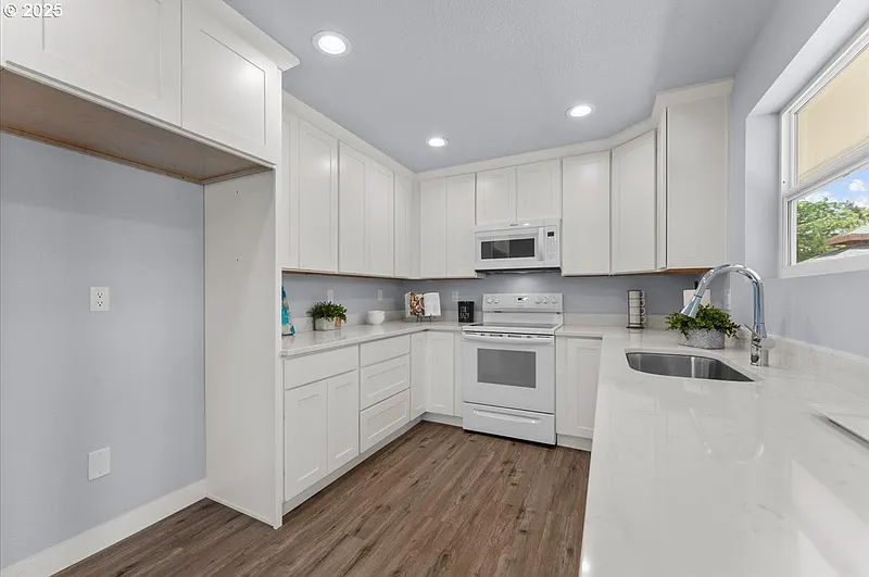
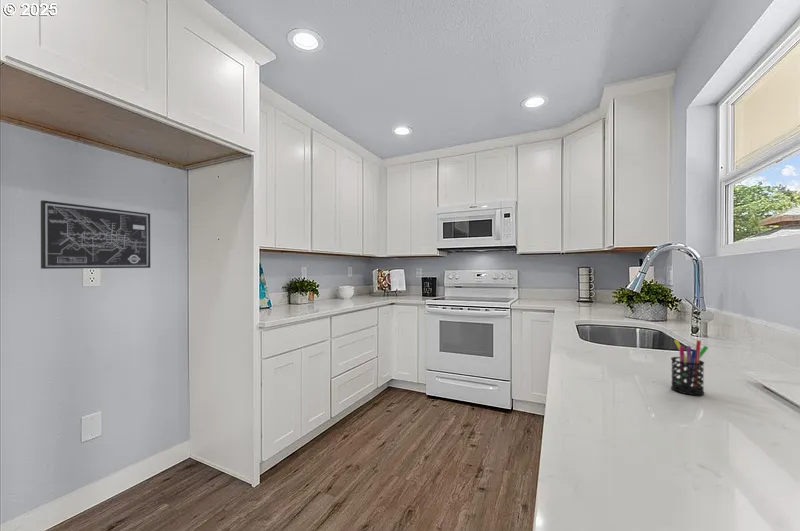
+ wall art [40,199,151,270]
+ pen holder [670,339,709,396]
